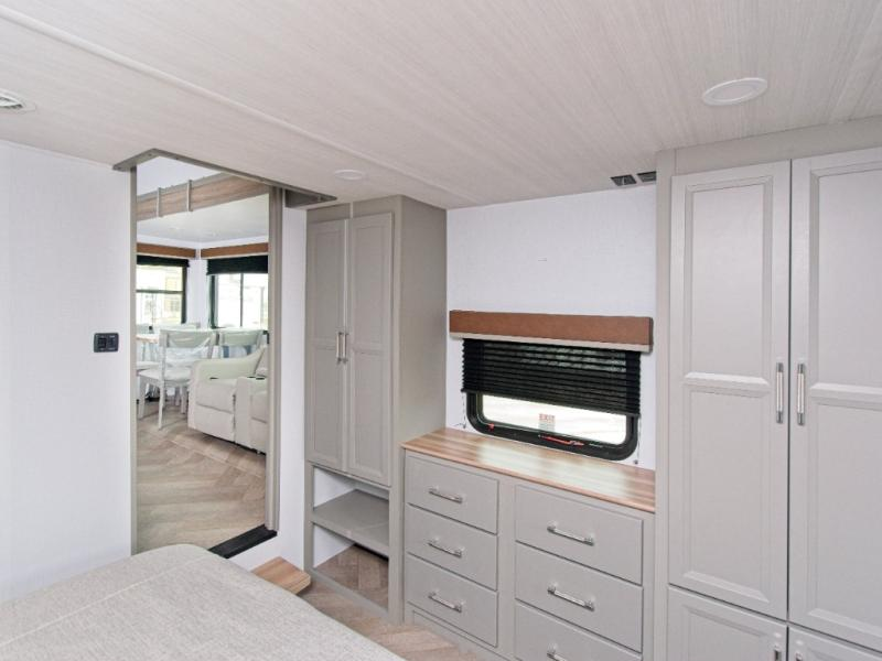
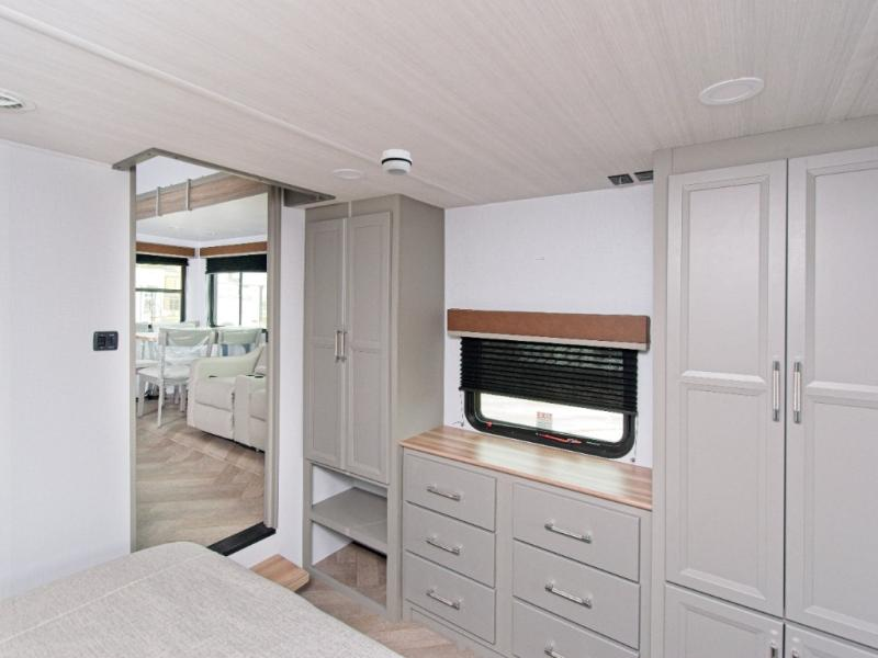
+ smoke detector [380,148,414,177]
